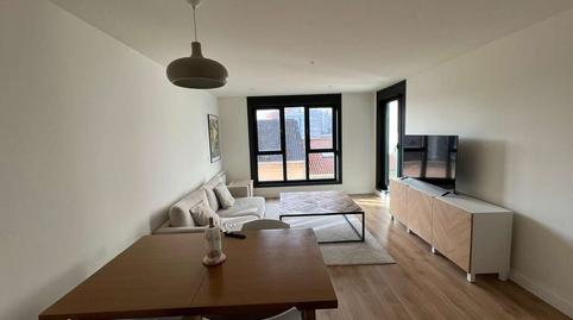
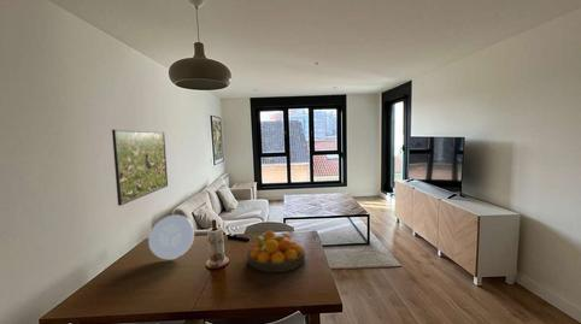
+ fruit bowl [247,230,306,273]
+ plate [147,213,195,260]
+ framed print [111,129,169,207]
